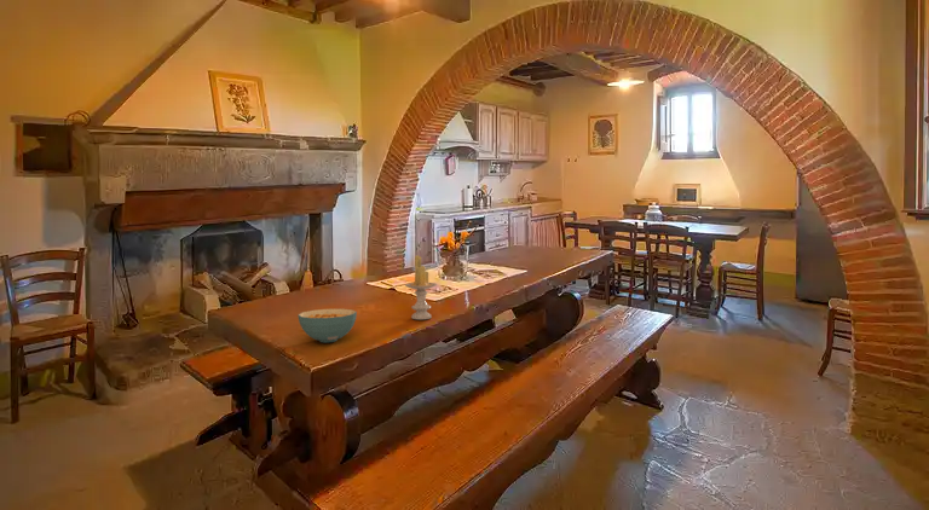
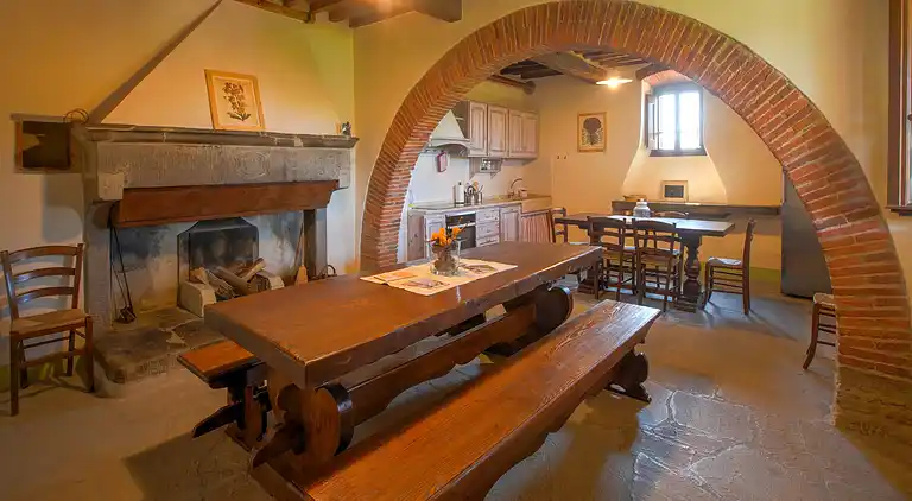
- candle [404,254,438,320]
- cereal bowl [296,308,358,343]
